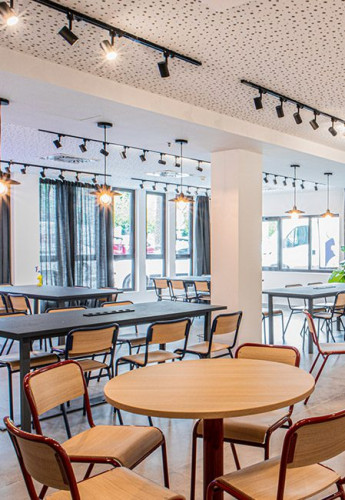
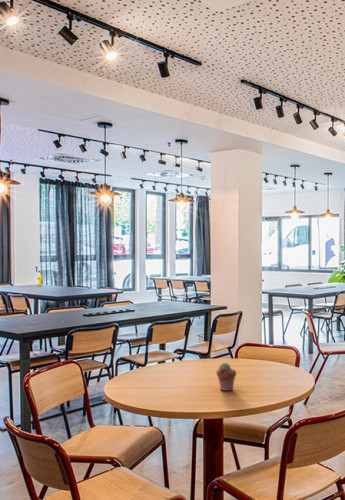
+ potted succulent [215,362,237,392]
